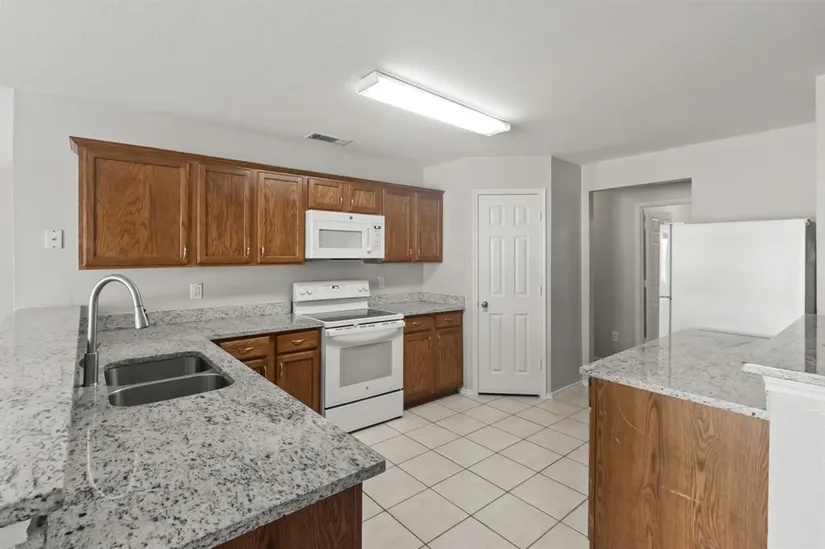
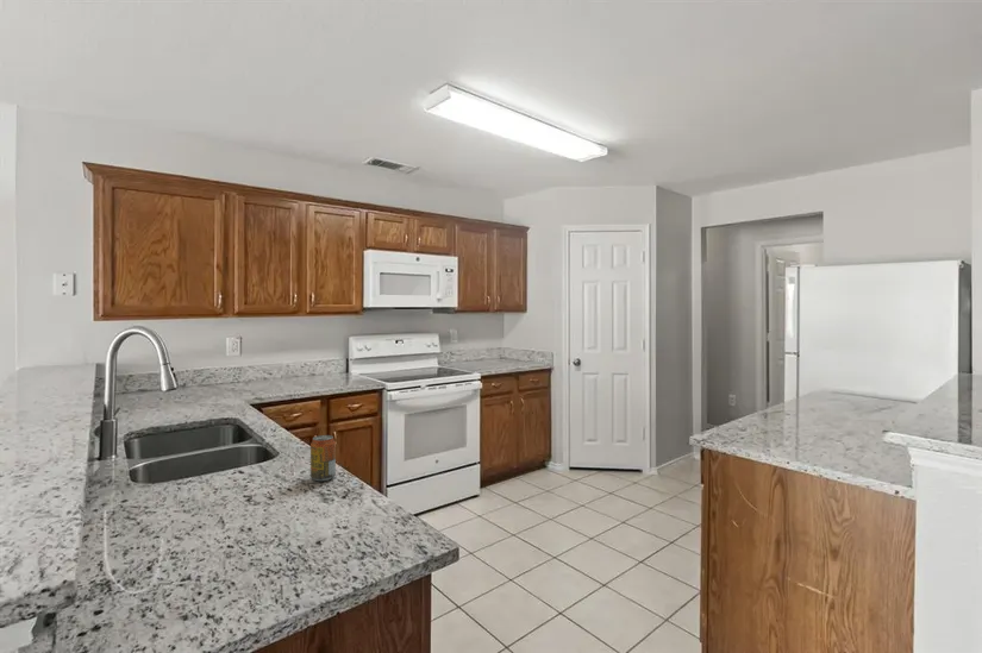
+ beverage can [309,434,337,482]
